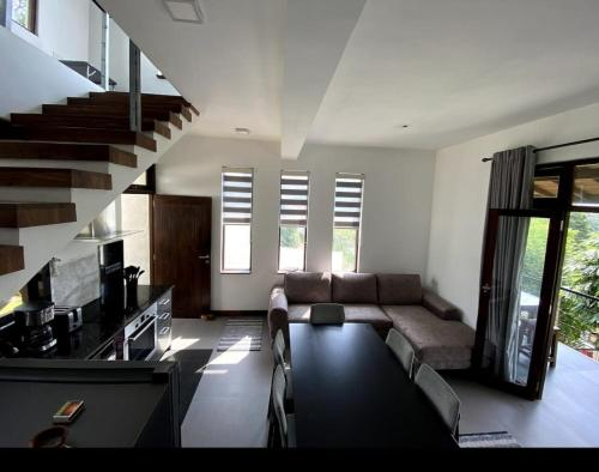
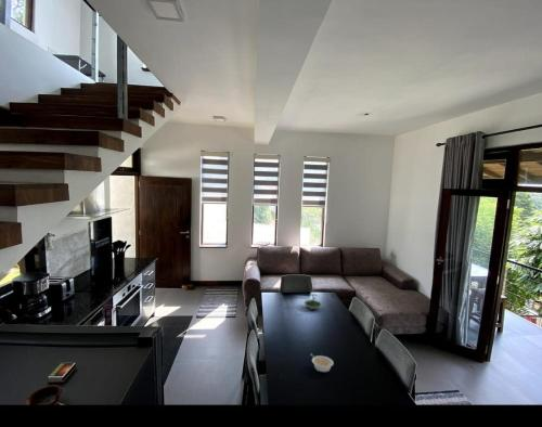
+ terrarium [302,289,323,311]
+ legume [309,353,335,373]
